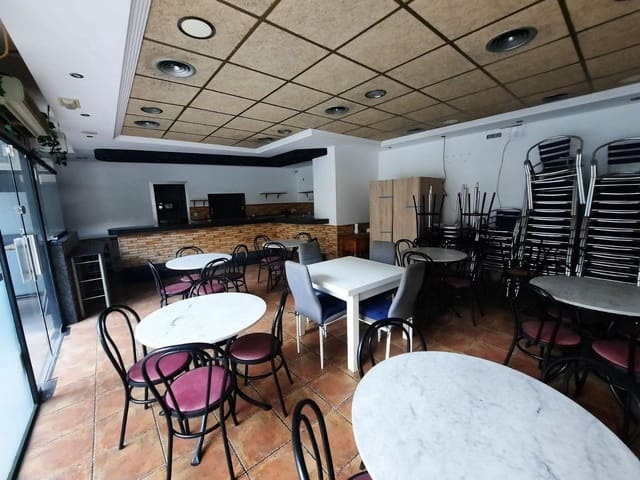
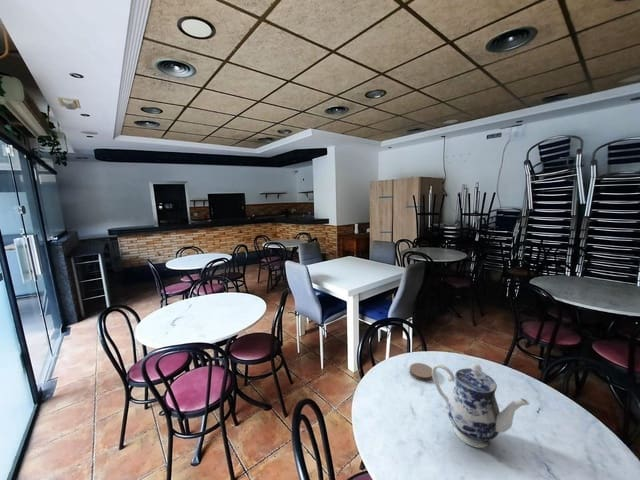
+ teapot [432,362,531,449]
+ coaster [409,362,433,381]
